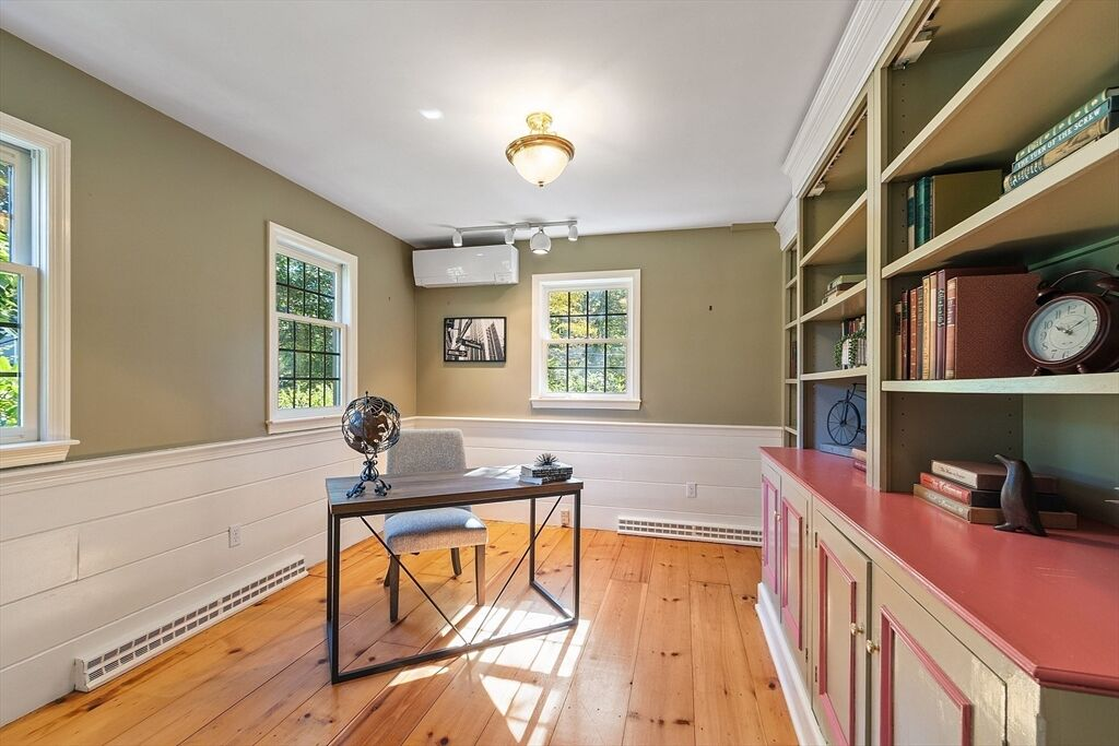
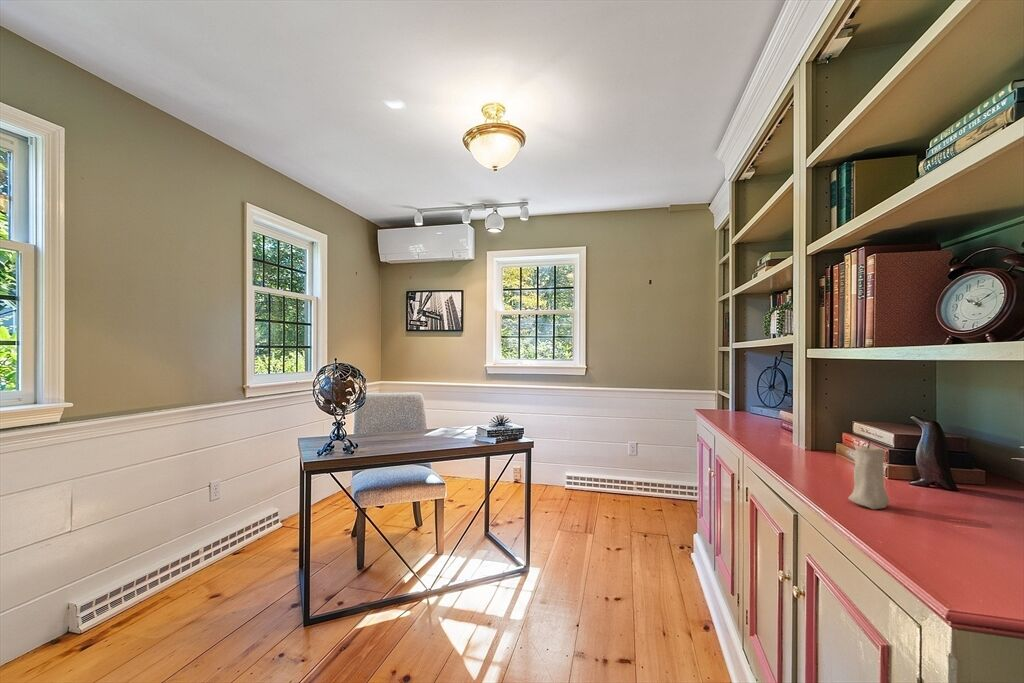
+ candle [847,440,891,510]
